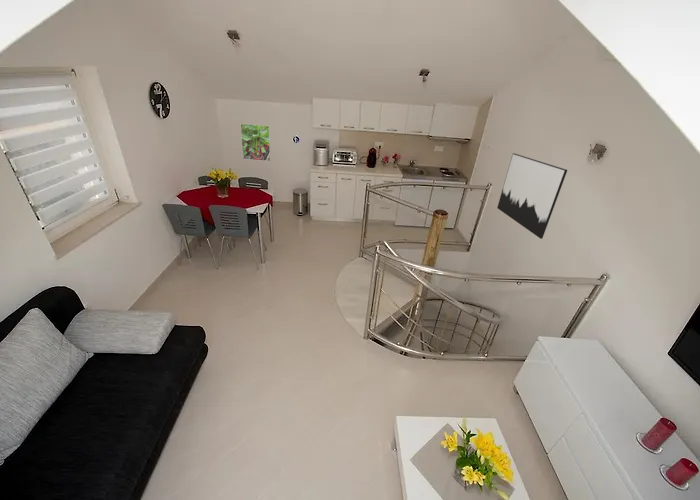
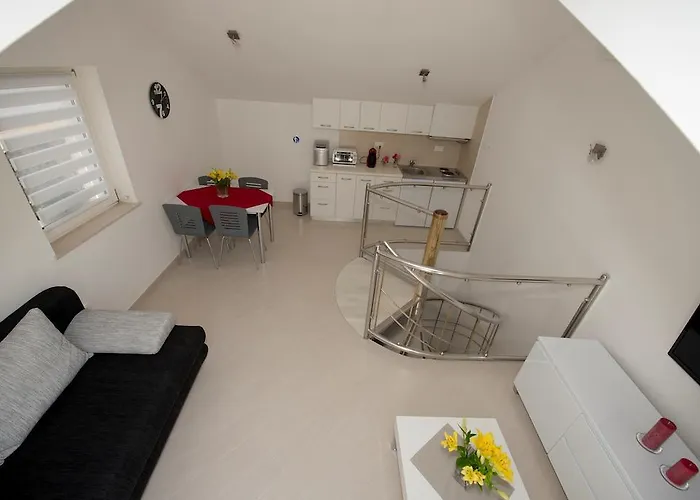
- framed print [239,122,272,162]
- wall art [496,152,568,240]
